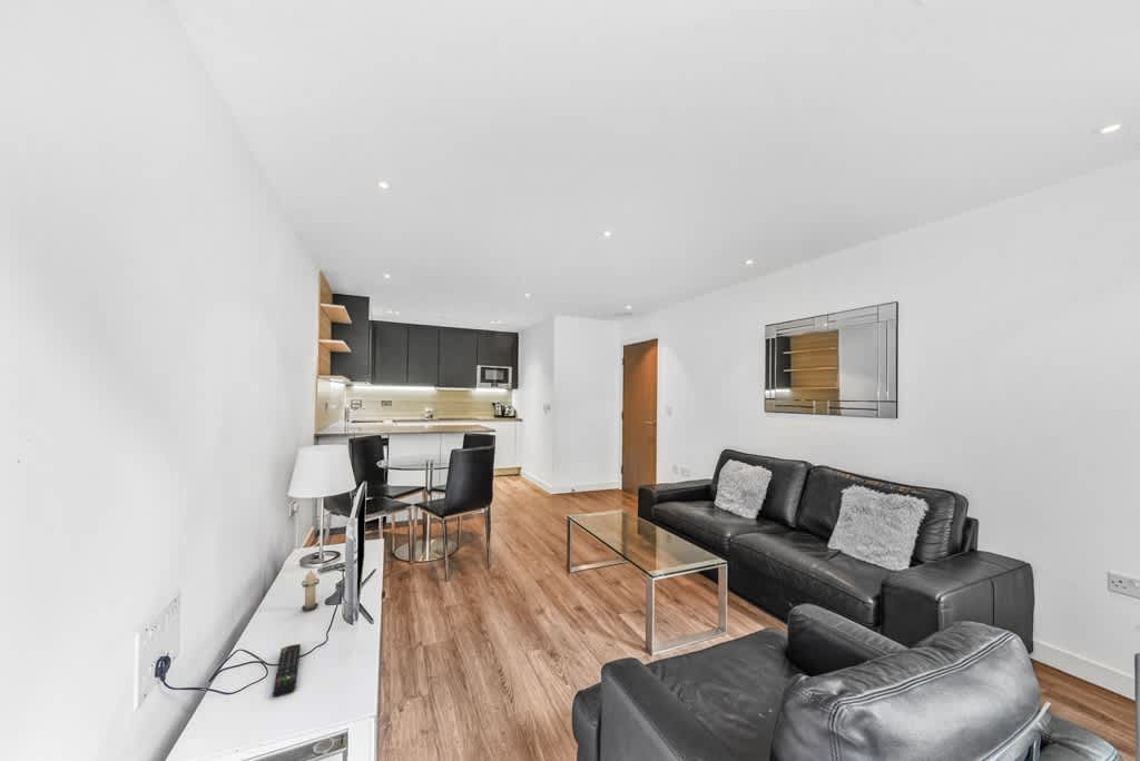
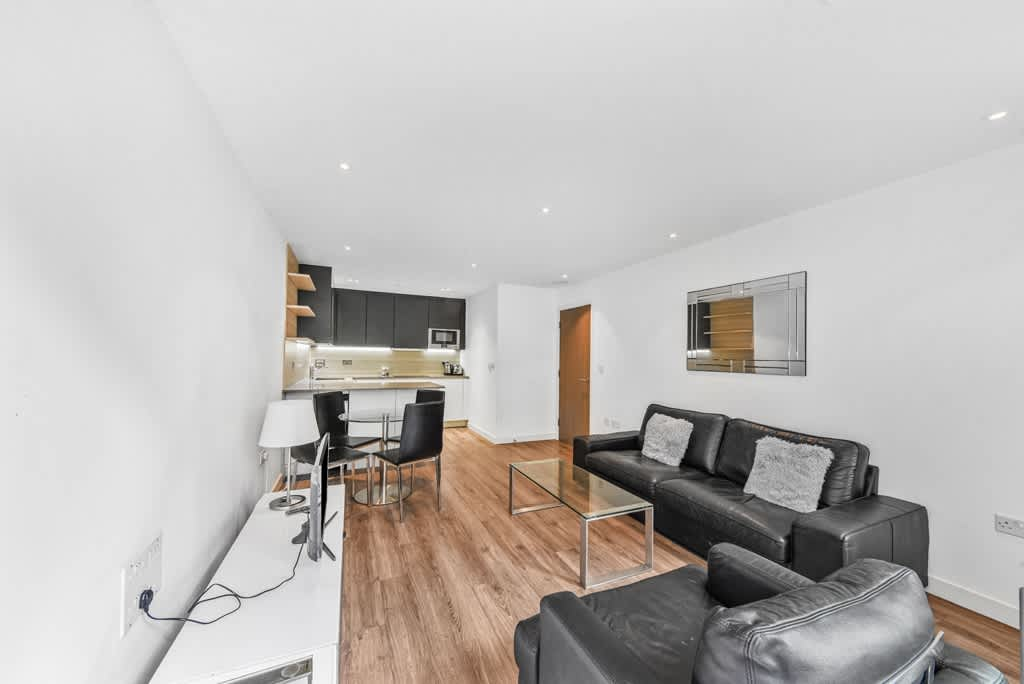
- remote control [272,643,302,698]
- candle [301,571,321,612]
